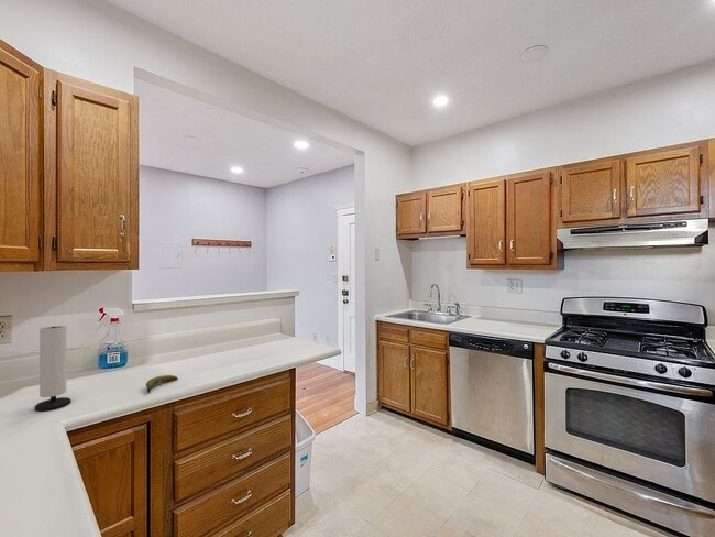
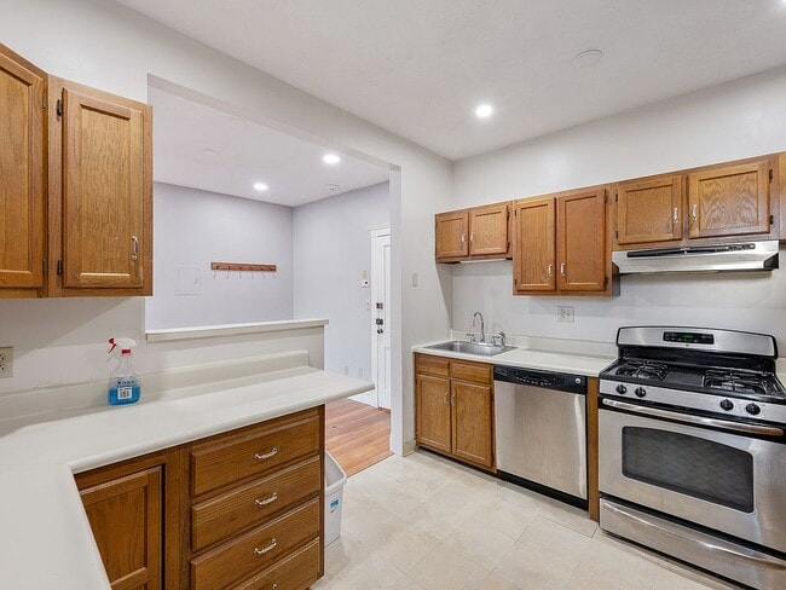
- speaker [34,325,73,412]
- banana [145,374,179,394]
